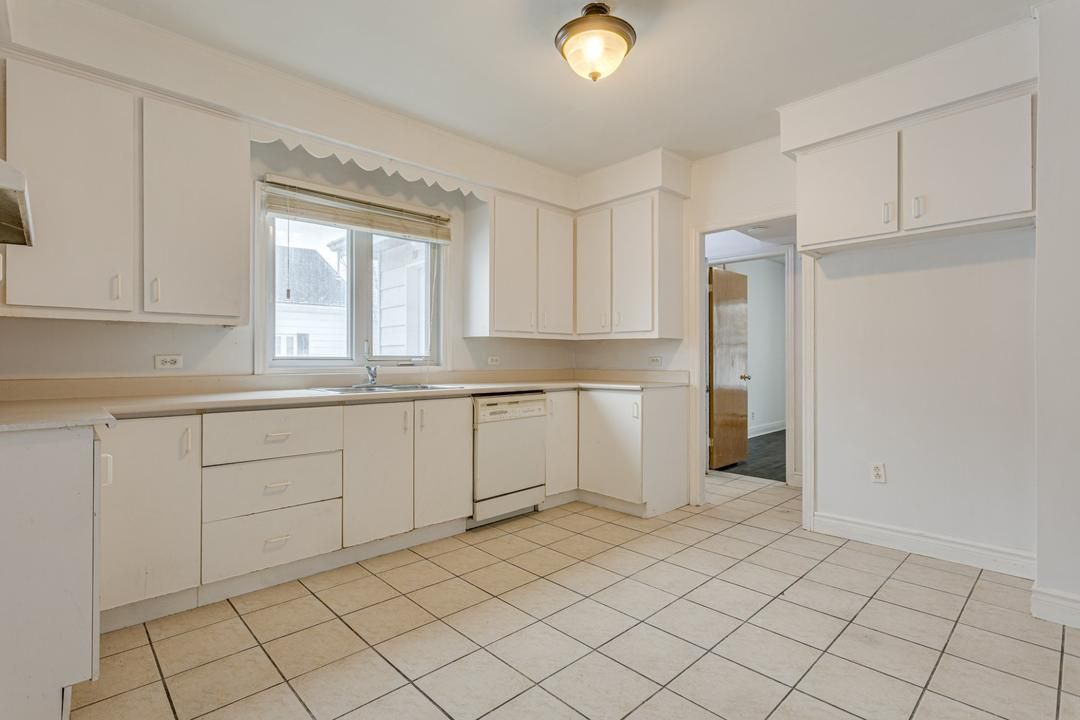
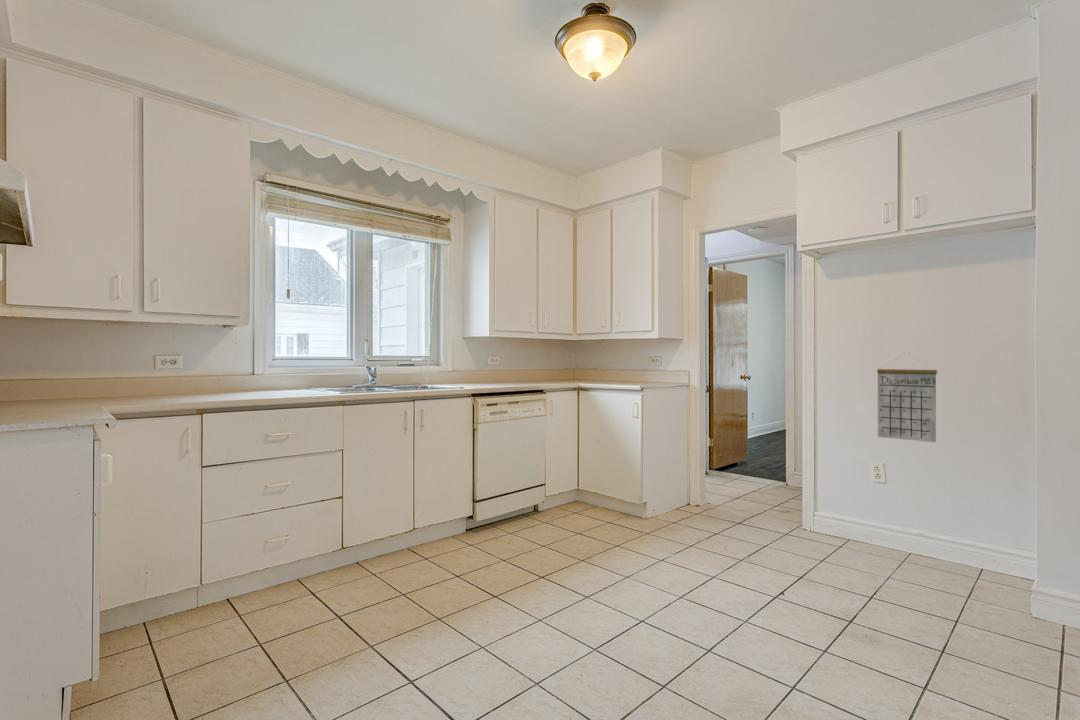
+ calendar [876,354,938,443]
